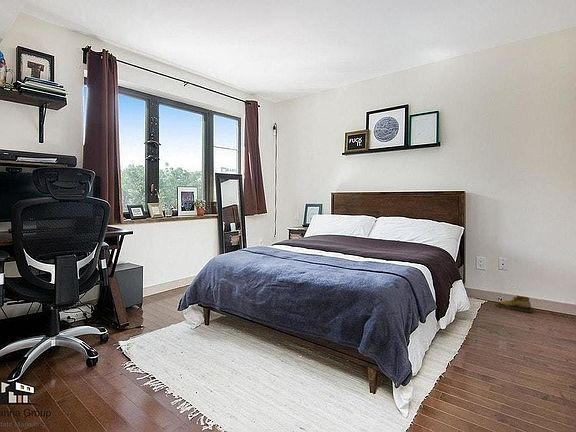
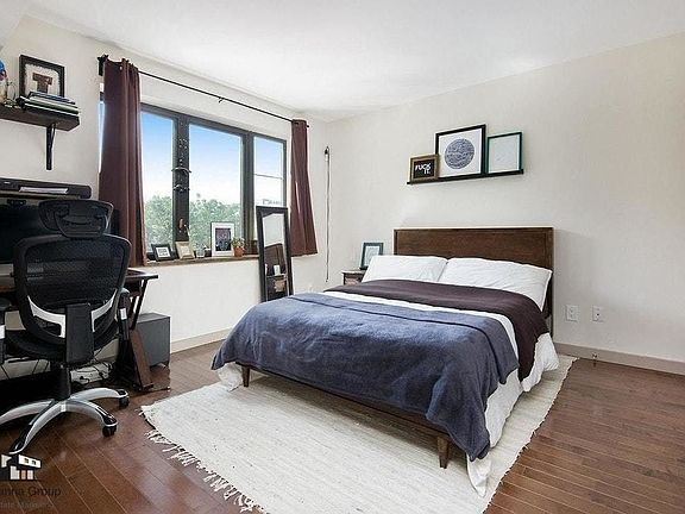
- shoe [495,295,535,314]
